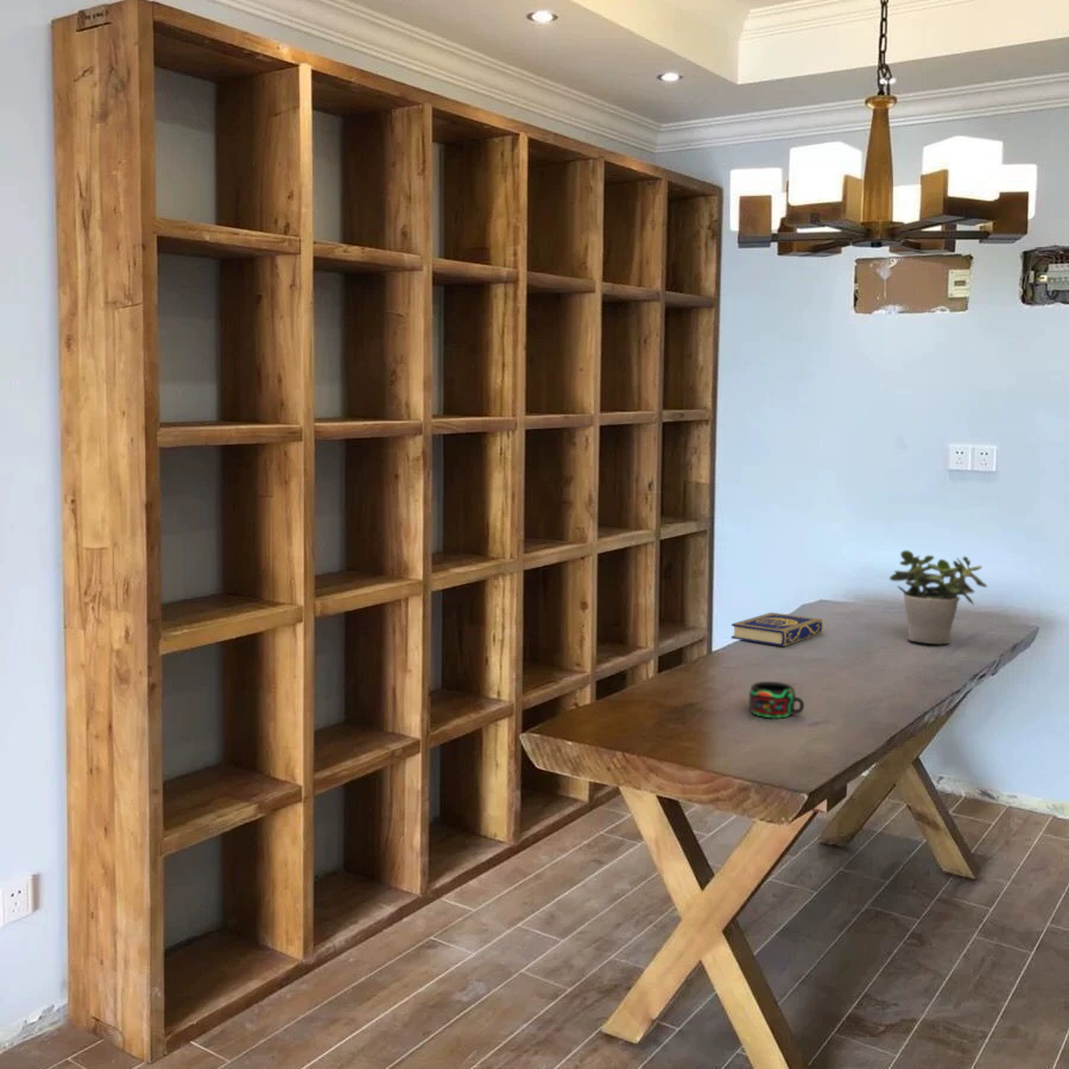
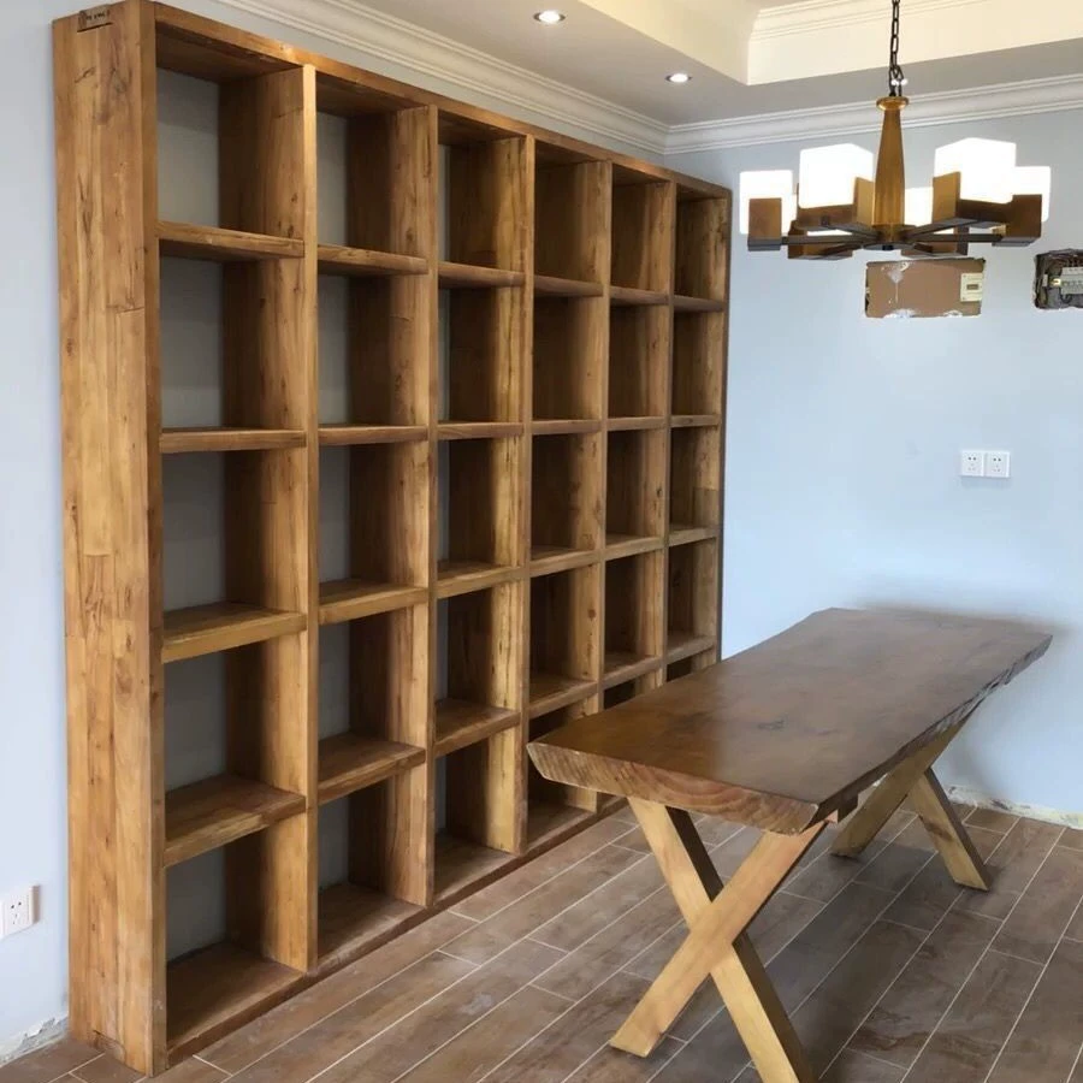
- potted plant [888,549,988,645]
- book [730,612,824,647]
- mug [748,681,805,719]
